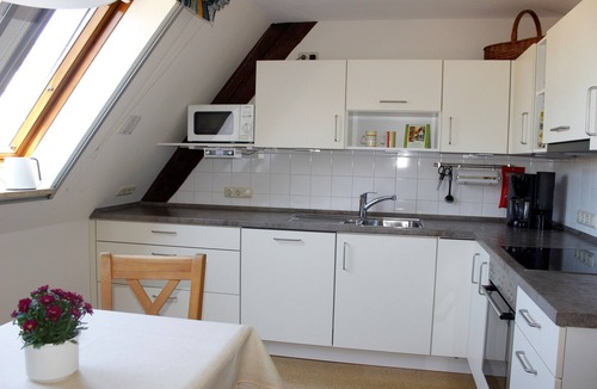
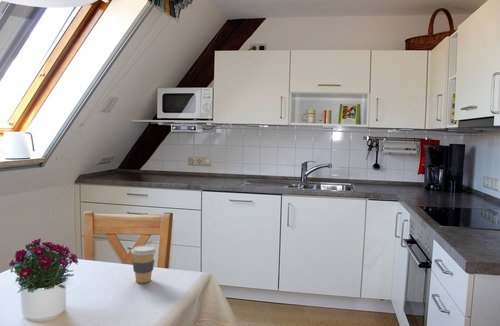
+ coffee cup [130,244,157,284]
